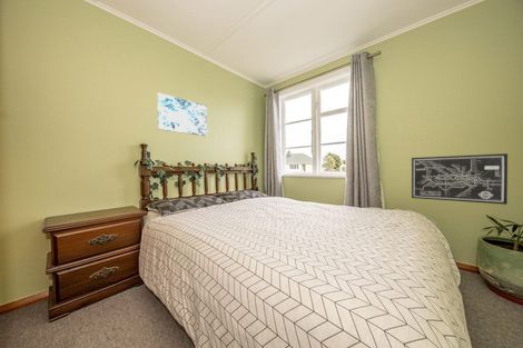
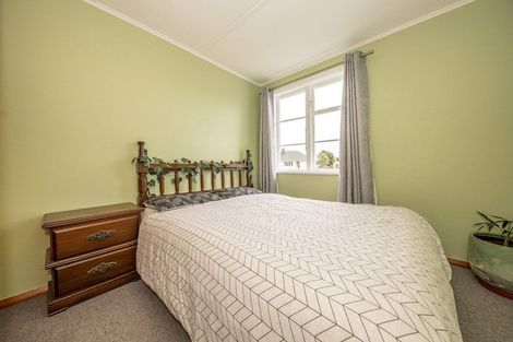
- wall art [411,152,509,206]
- wall art [156,91,208,137]
